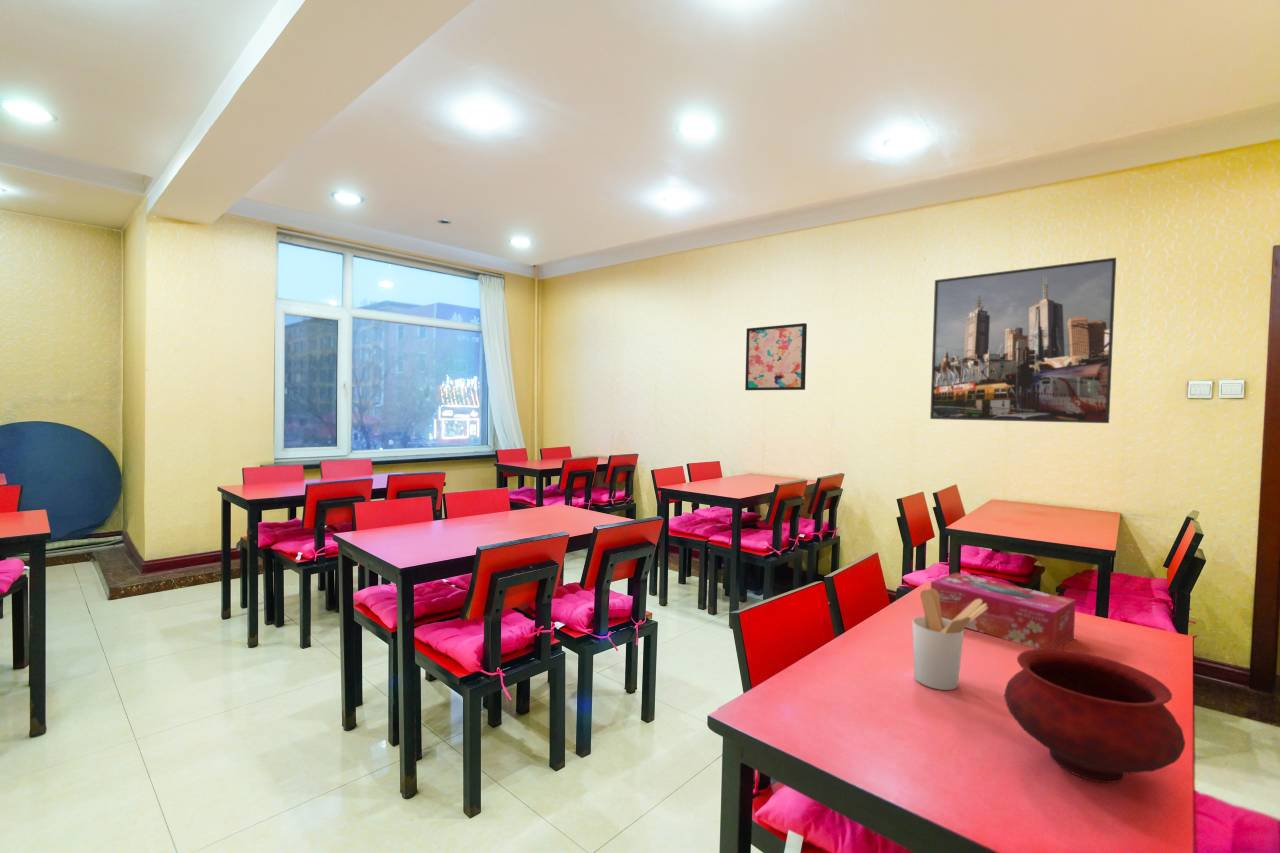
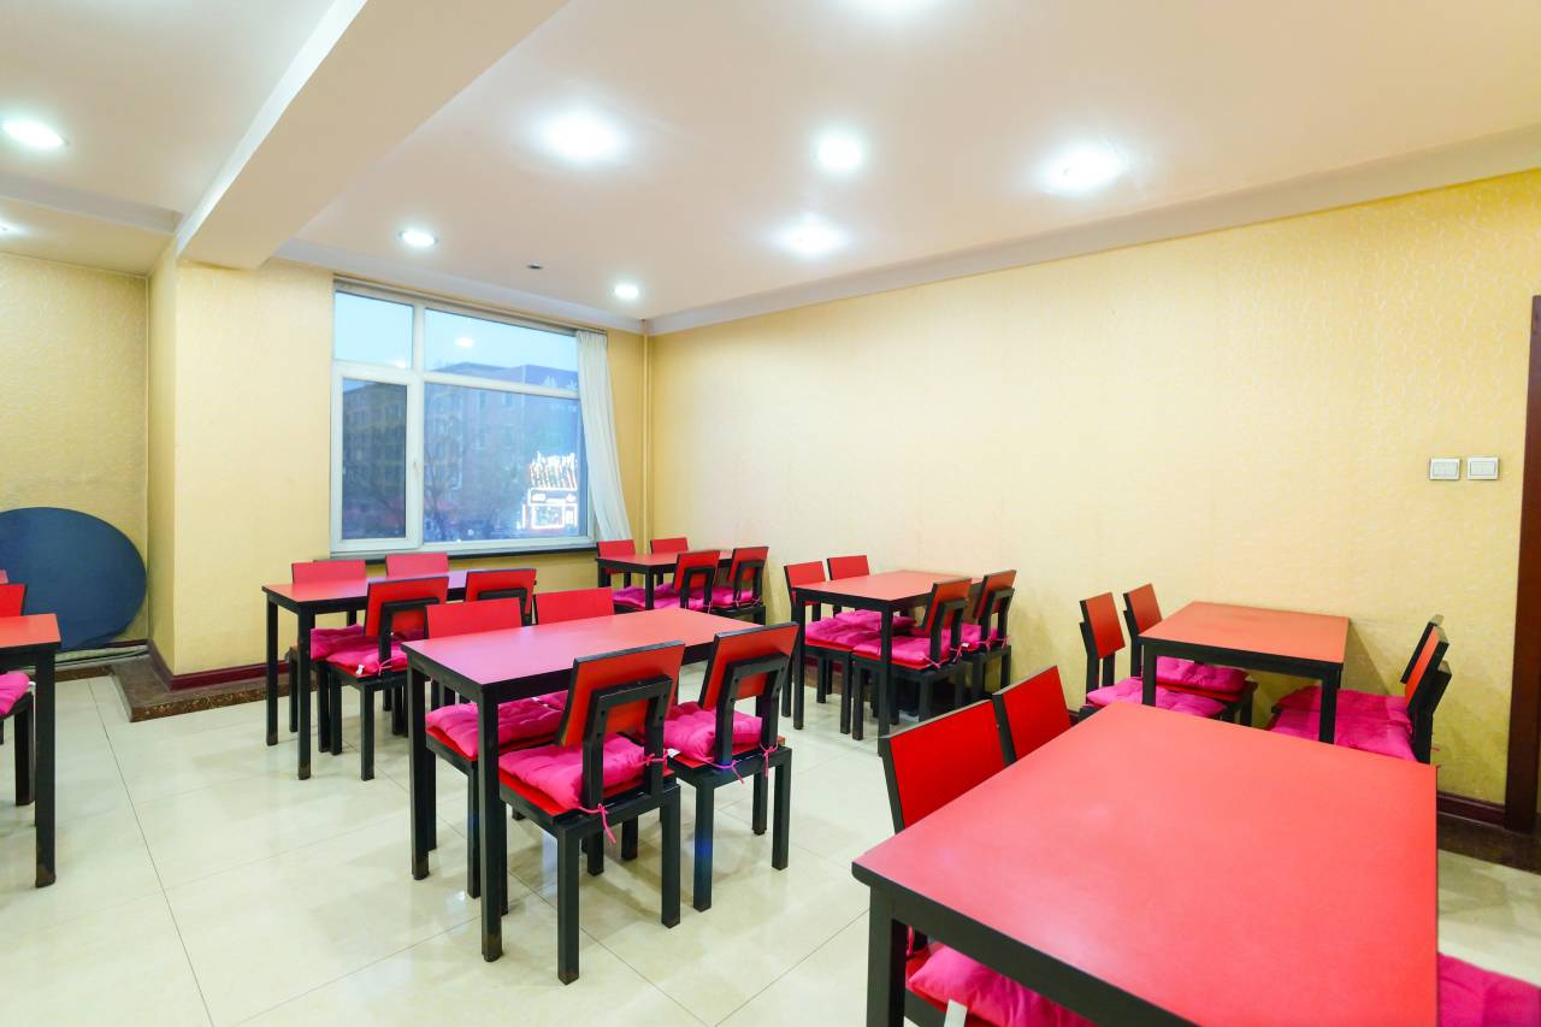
- wall art [744,322,808,391]
- utensil holder [911,588,988,691]
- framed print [929,257,1117,424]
- tissue box [930,572,1076,649]
- bowl [1003,648,1186,784]
